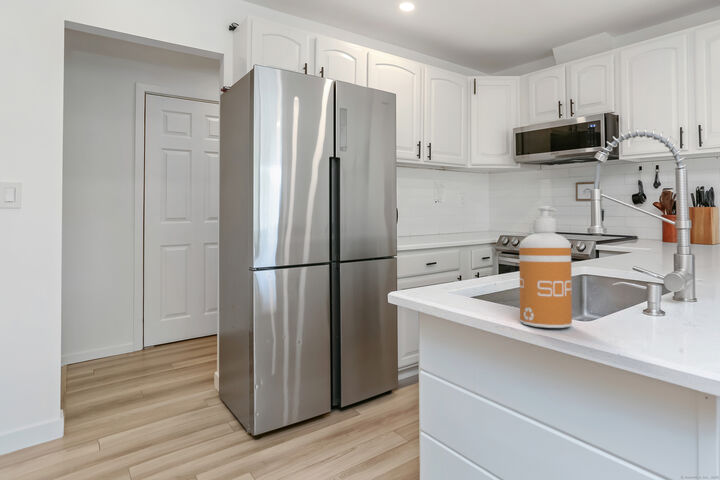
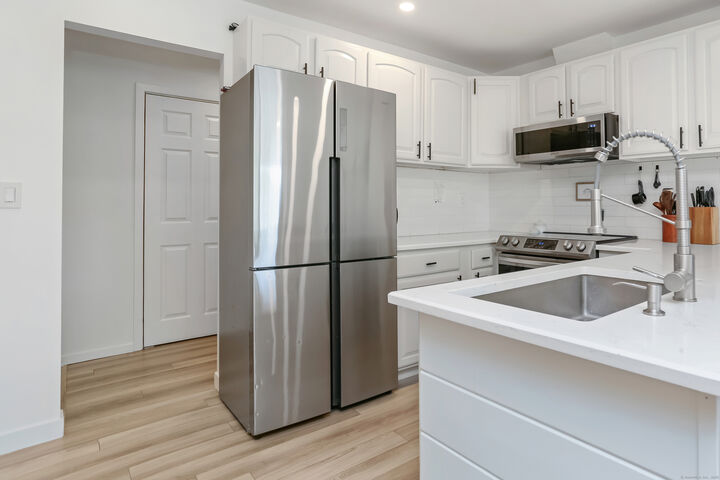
- soap dispenser [518,205,573,329]
